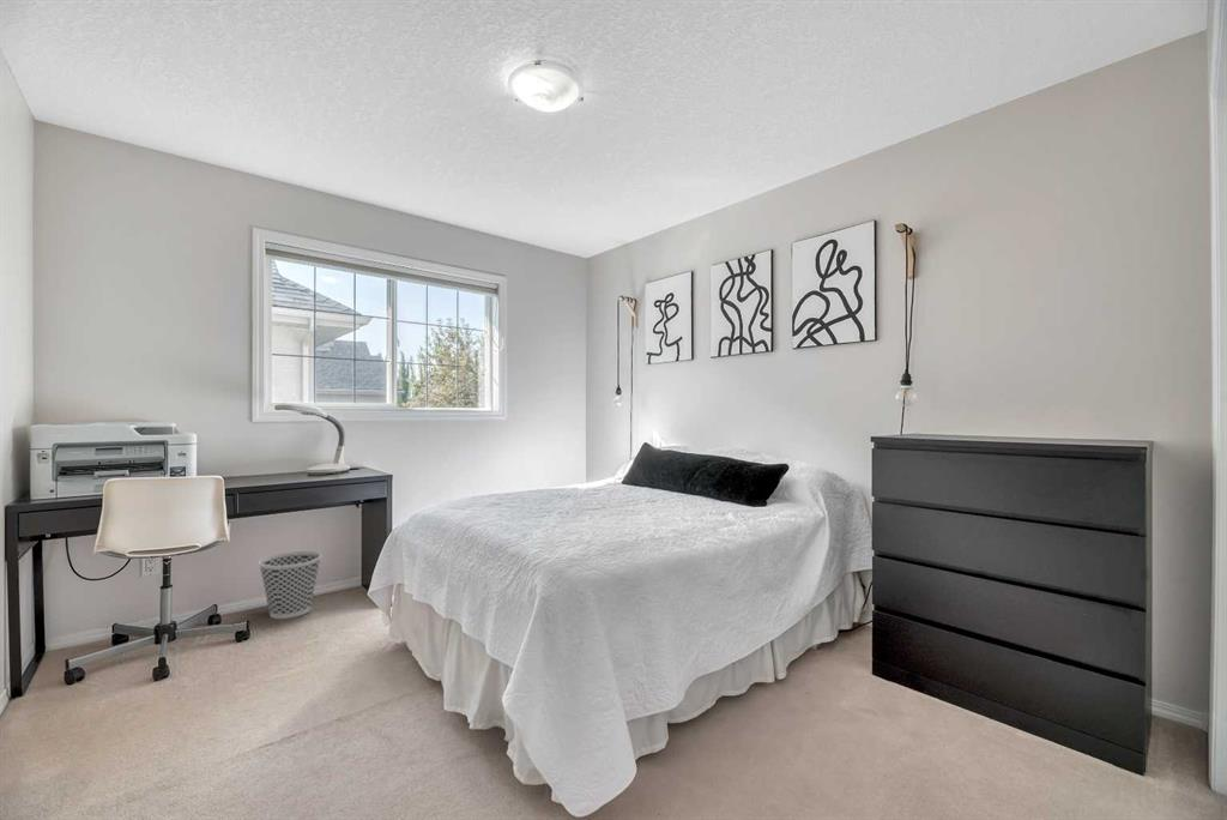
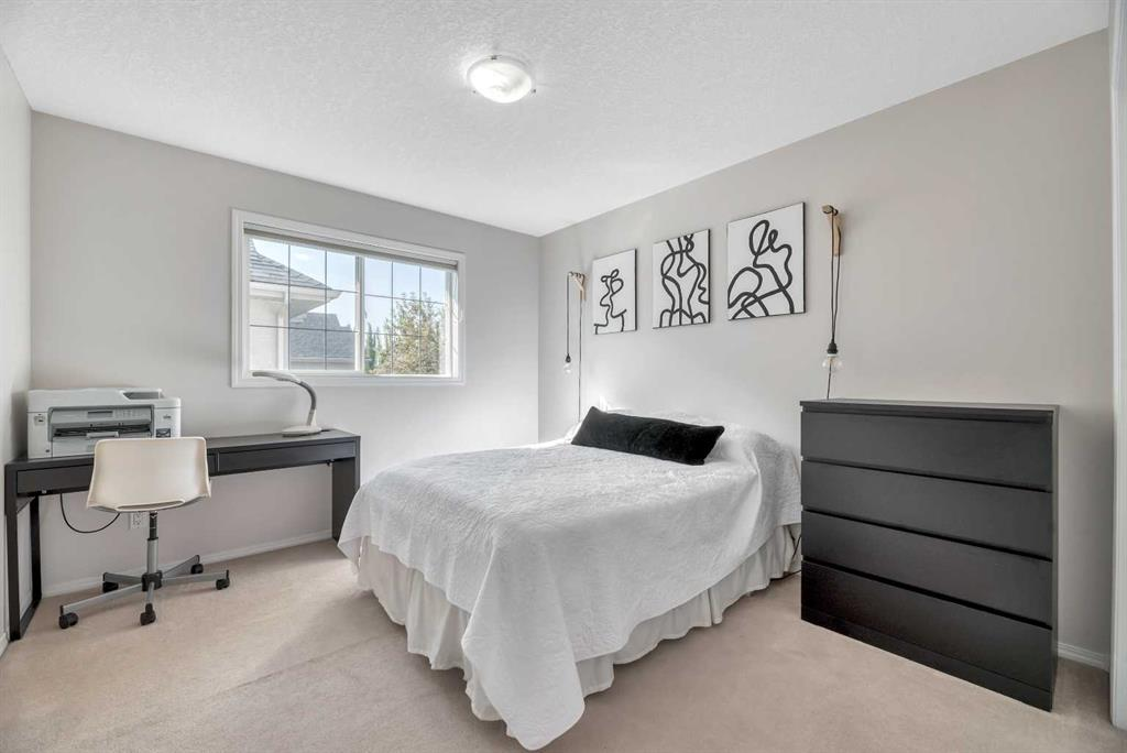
- wastebasket [258,550,322,620]
